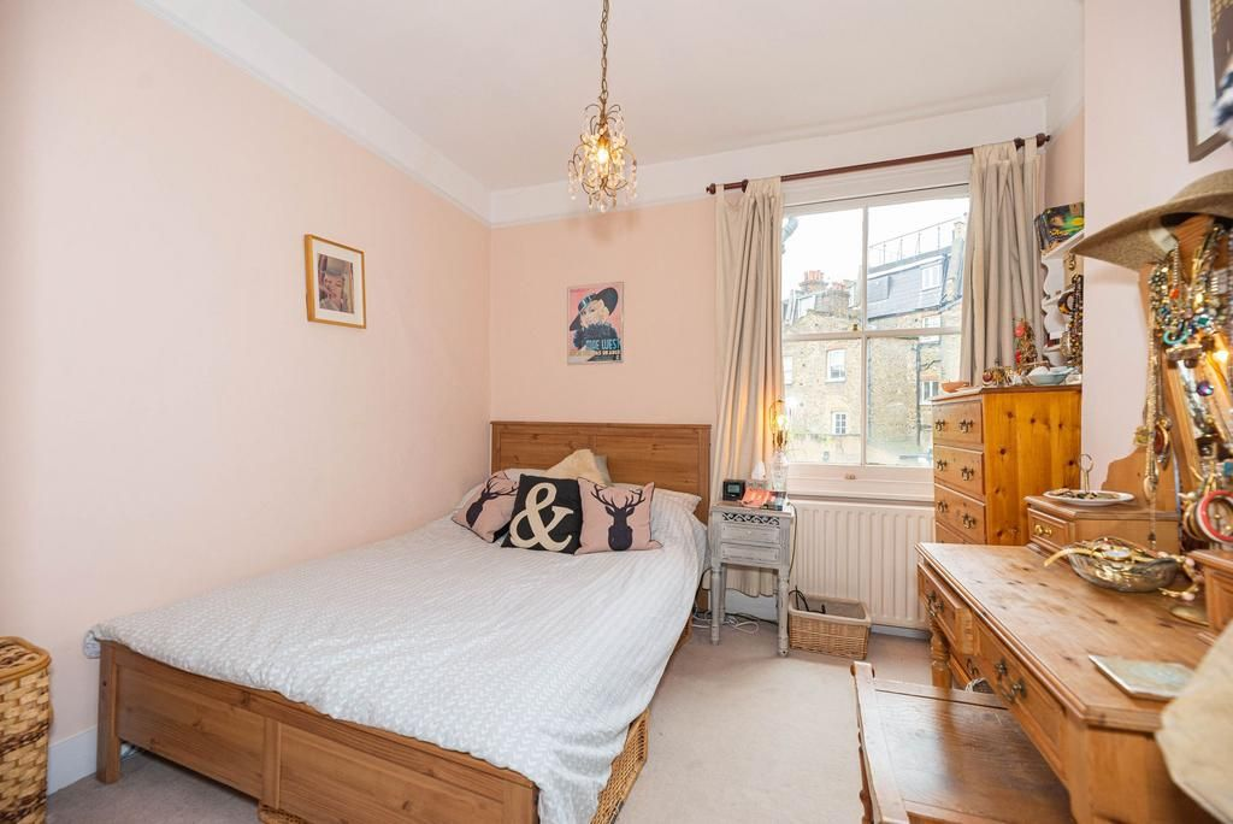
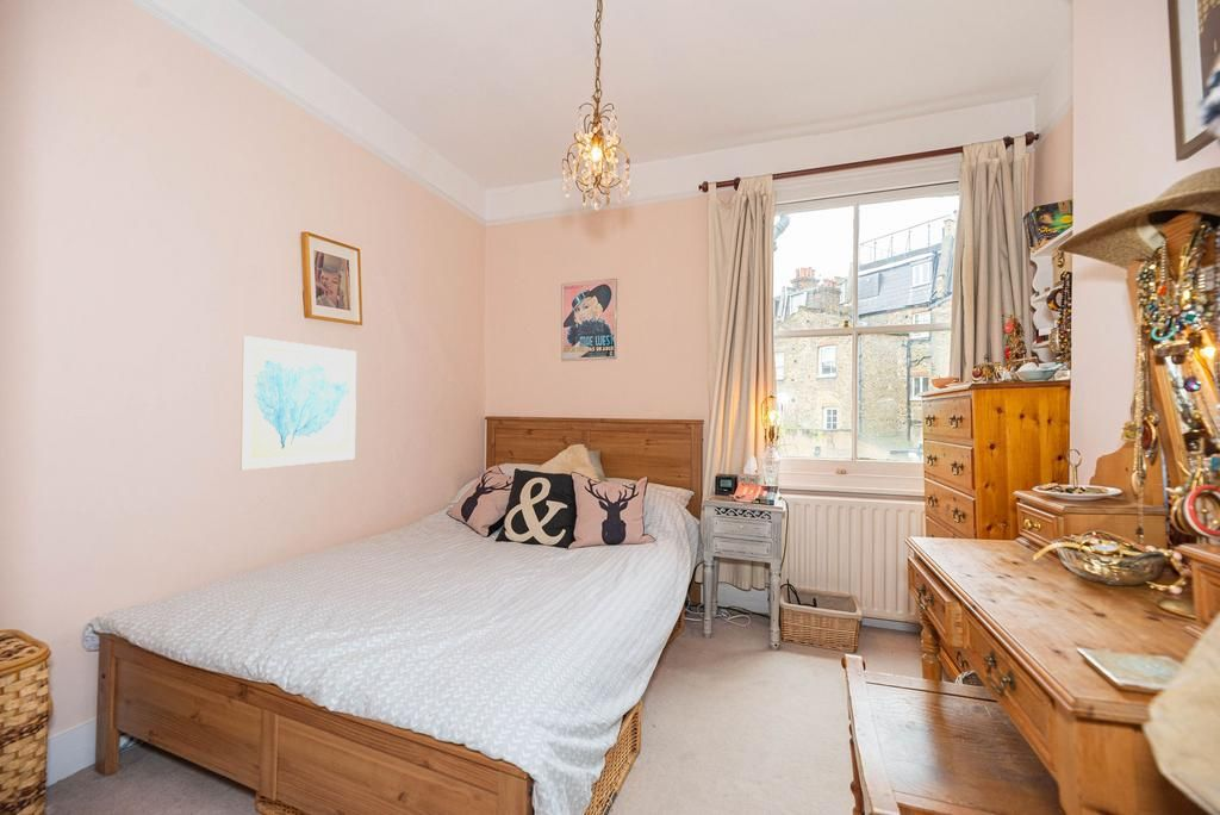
+ wall art [239,335,357,471]
